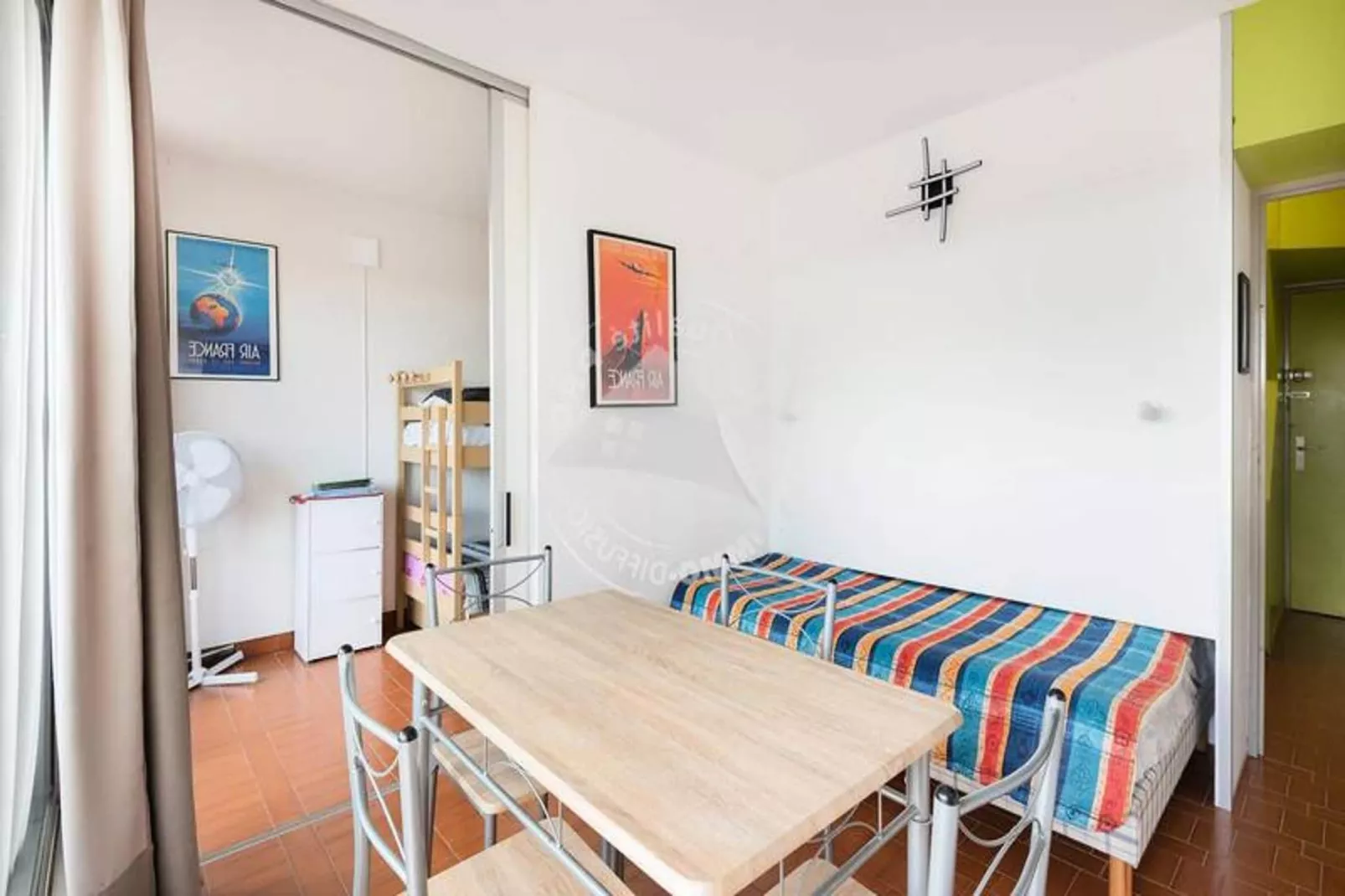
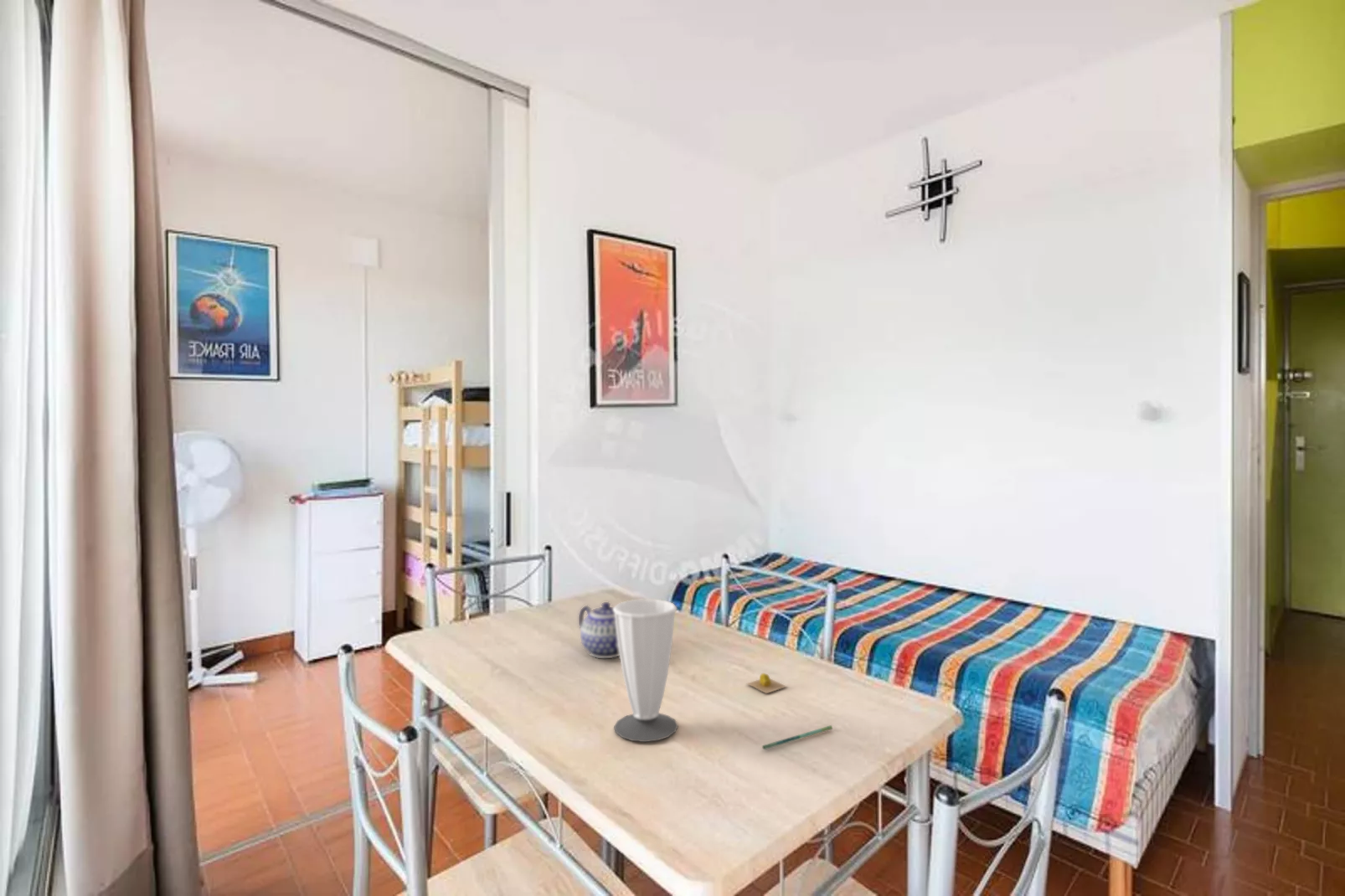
+ pen [761,724,833,750]
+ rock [746,672,787,694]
+ cup [613,598,679,743]
+ teapot [578,601,620,659]
